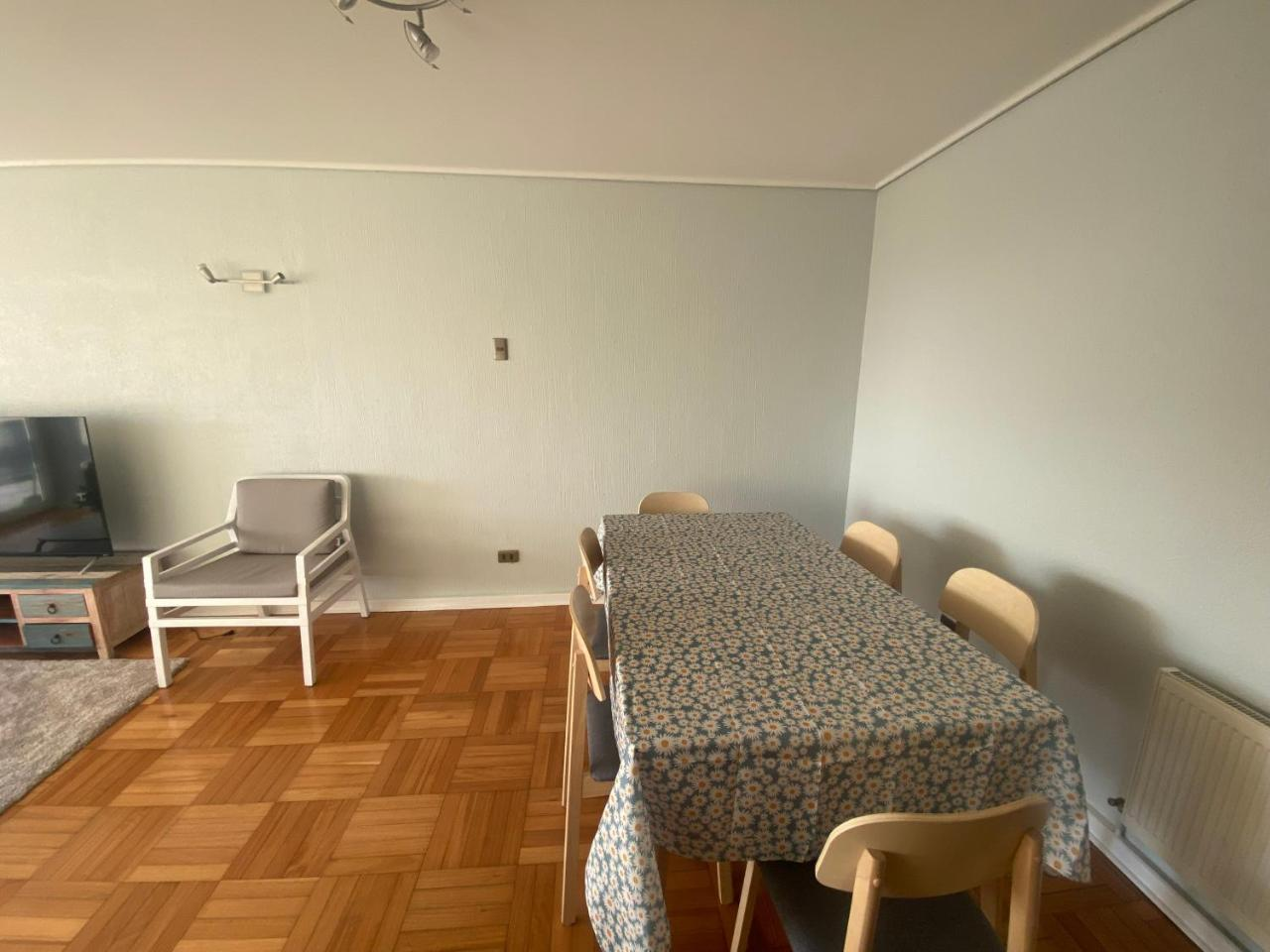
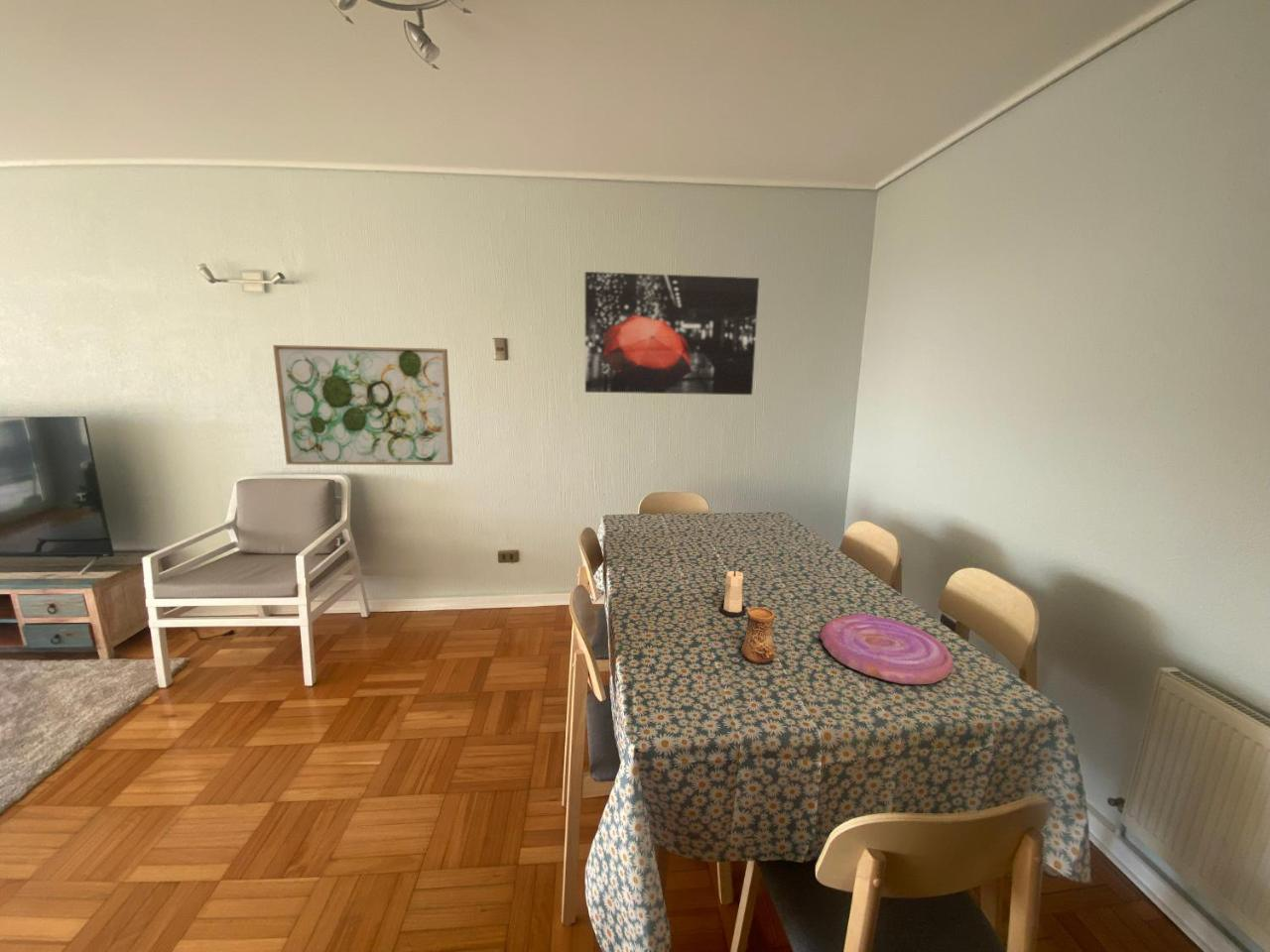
+ cup [740,606,776,664]
+ wall art [272,344,454,466]
+ candle [719,569,746,618]
+ plate [820,613,954,685]
+ wall art [584,271,760,396]
